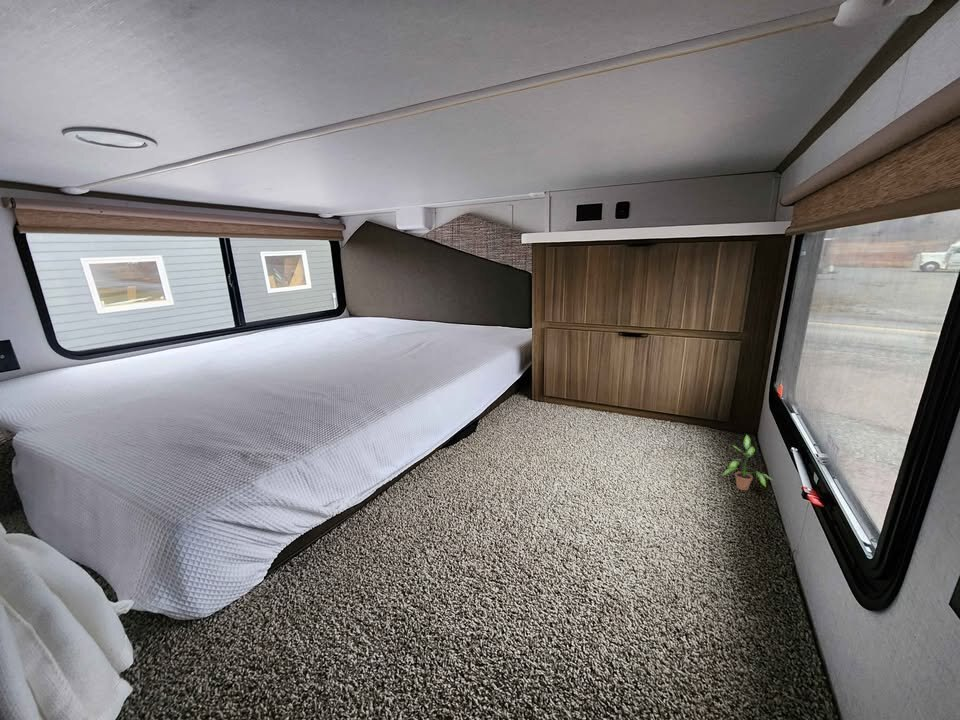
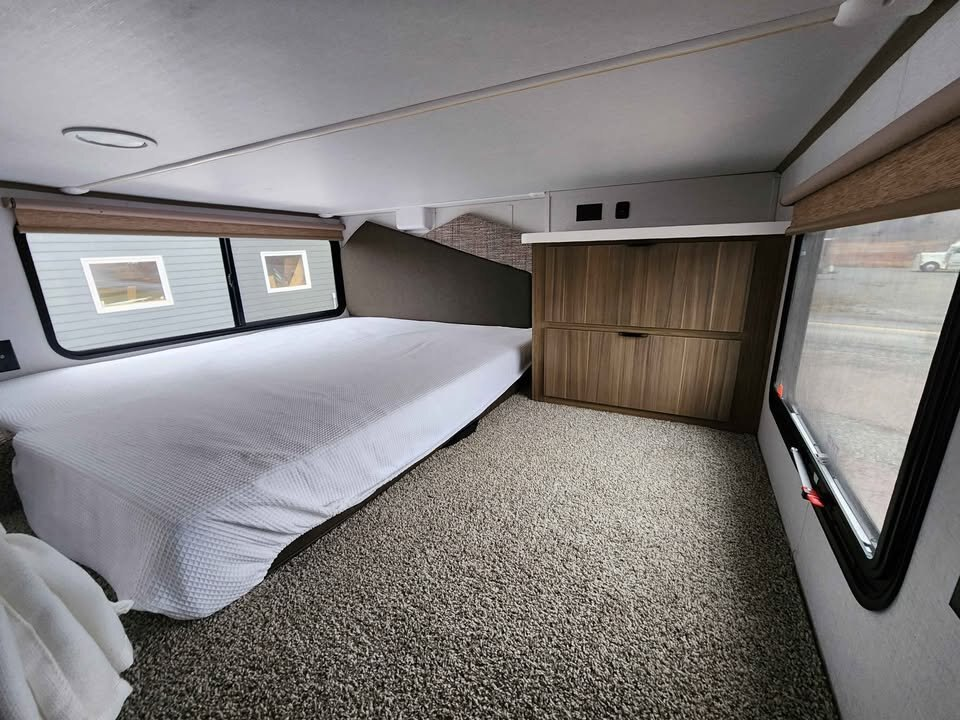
- potted plant [722,434,775,491]
